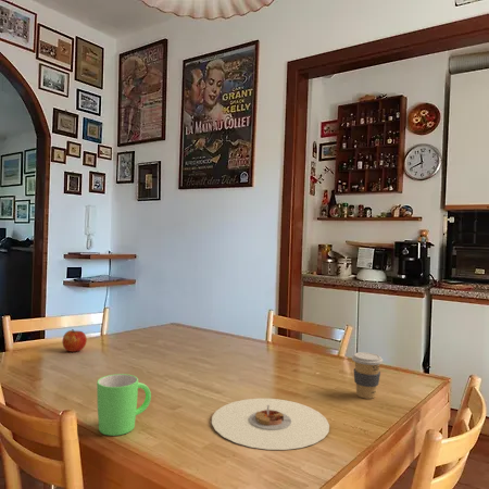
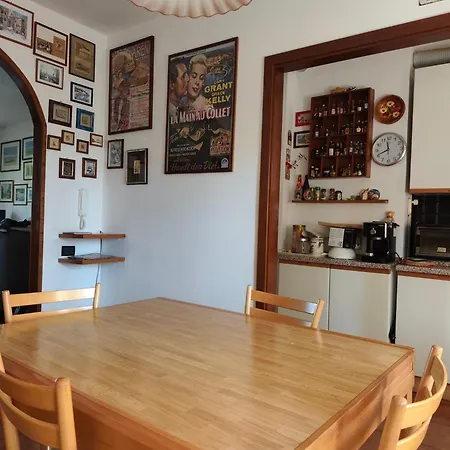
- coffee cup [351,351,384,400]
- apple [62,328,88,353]
- mug [96,373,152,437]
- plate [211,398,330,451]
